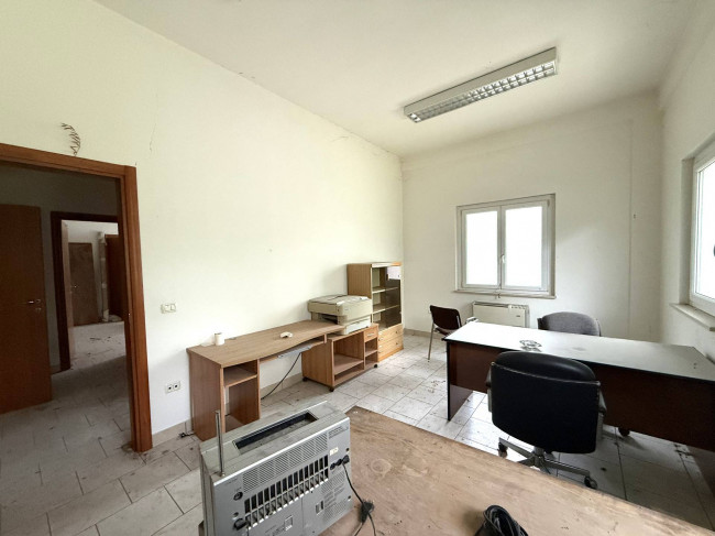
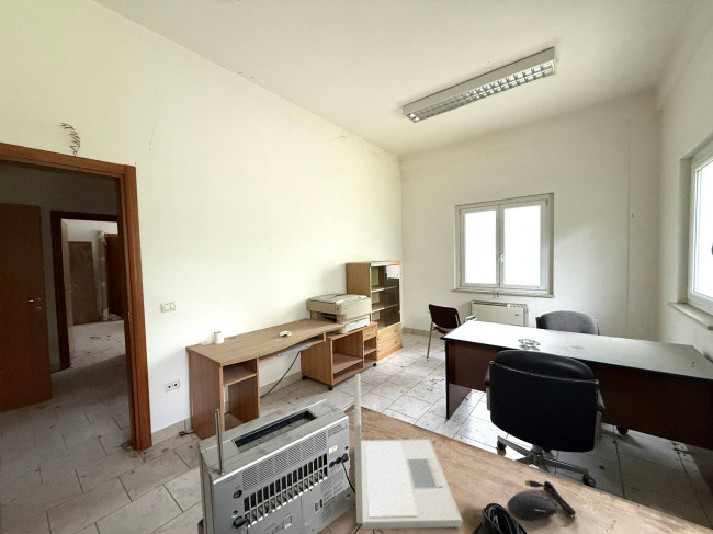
+ laptop [353,372,464,530]
+ computer mouse [507,479,577,521]
